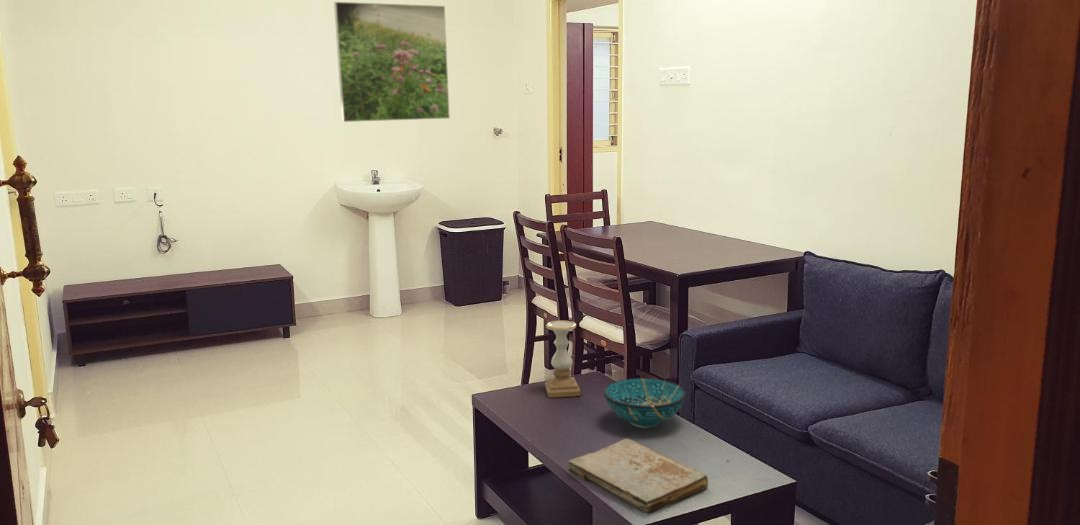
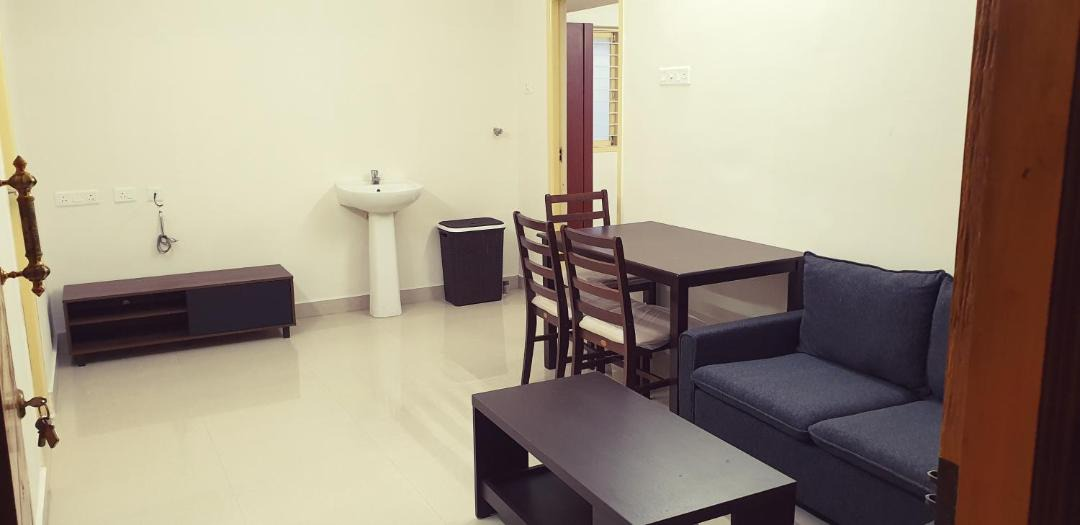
- decorative bowl [603,377,687,429]
- book [567,438,709,516]
- candle holder [544,319,581,399]
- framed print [333,1,451,123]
